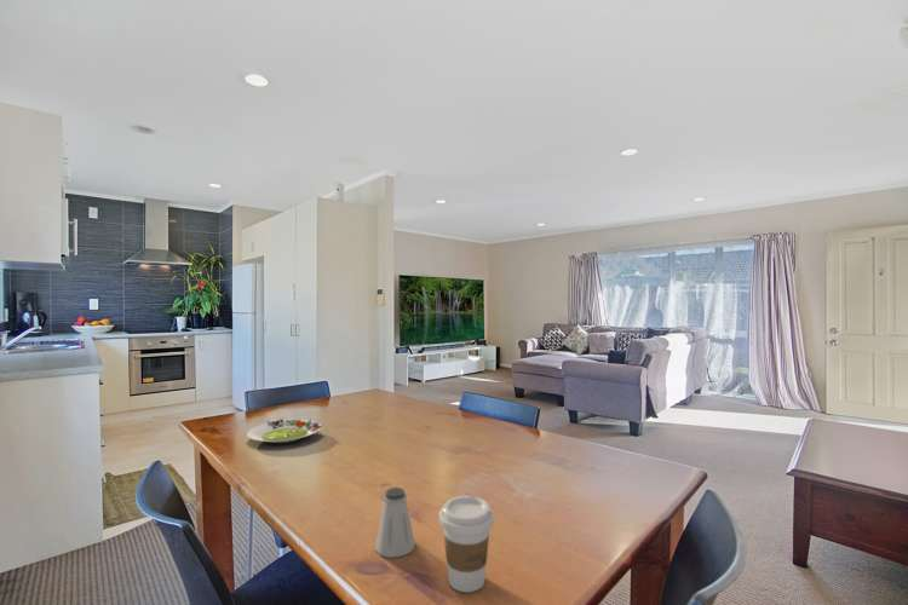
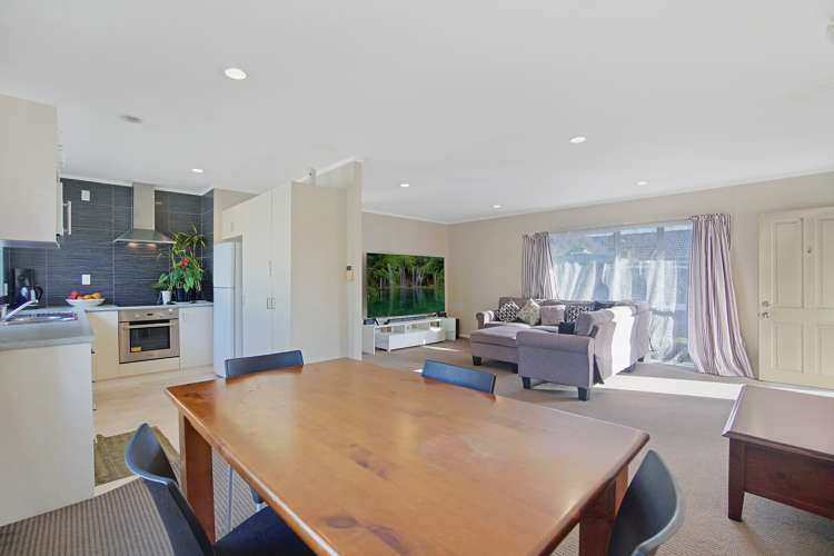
- coffee cup [438,495,495,594]
- saltshaker [374,486,416,559]
- salad plate [246,417,324,444]
